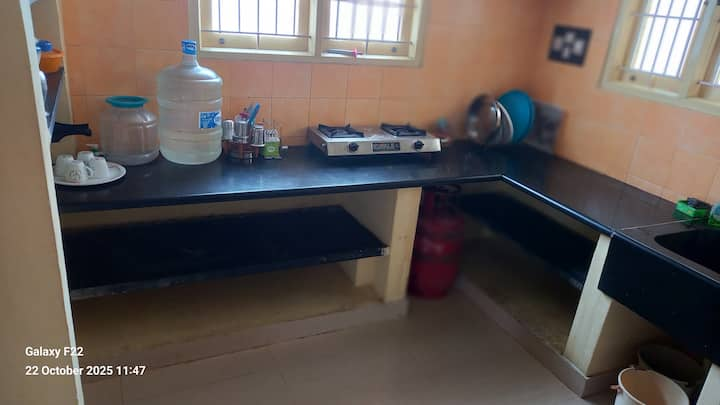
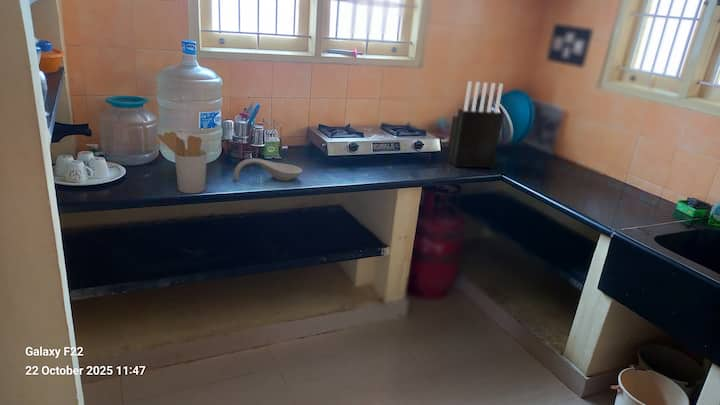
+ knife block [445,80,504,169]
+ utensil holder [157,131,208,194]
+ spoon rest [233,157,303,182]
